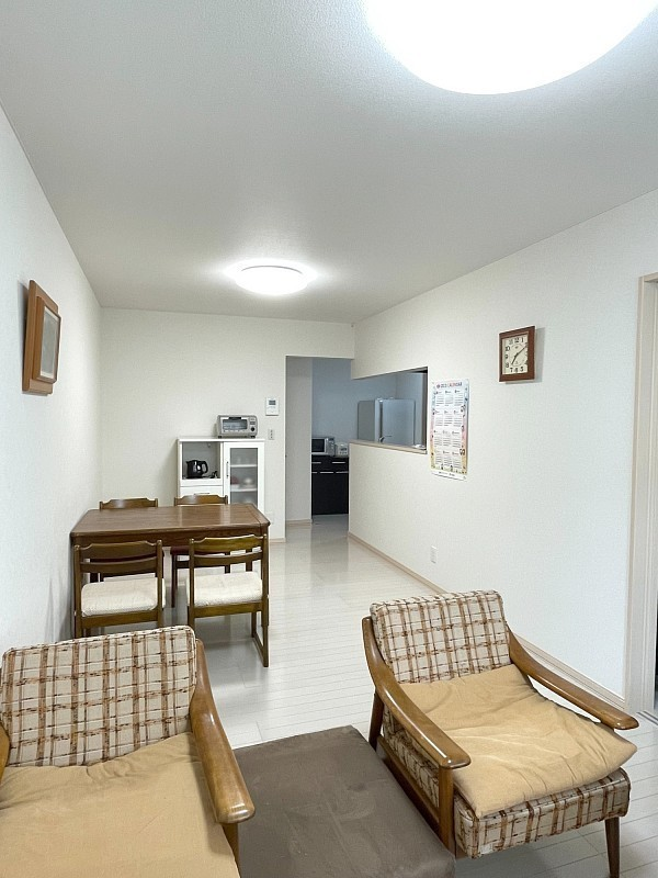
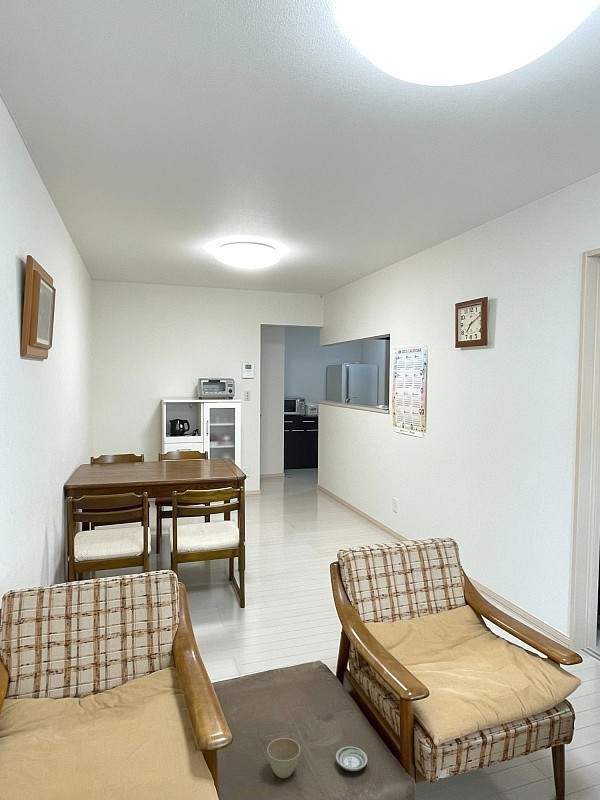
+ flower pot [266,737,301,779]
+ saucer [335,746,368,772]
